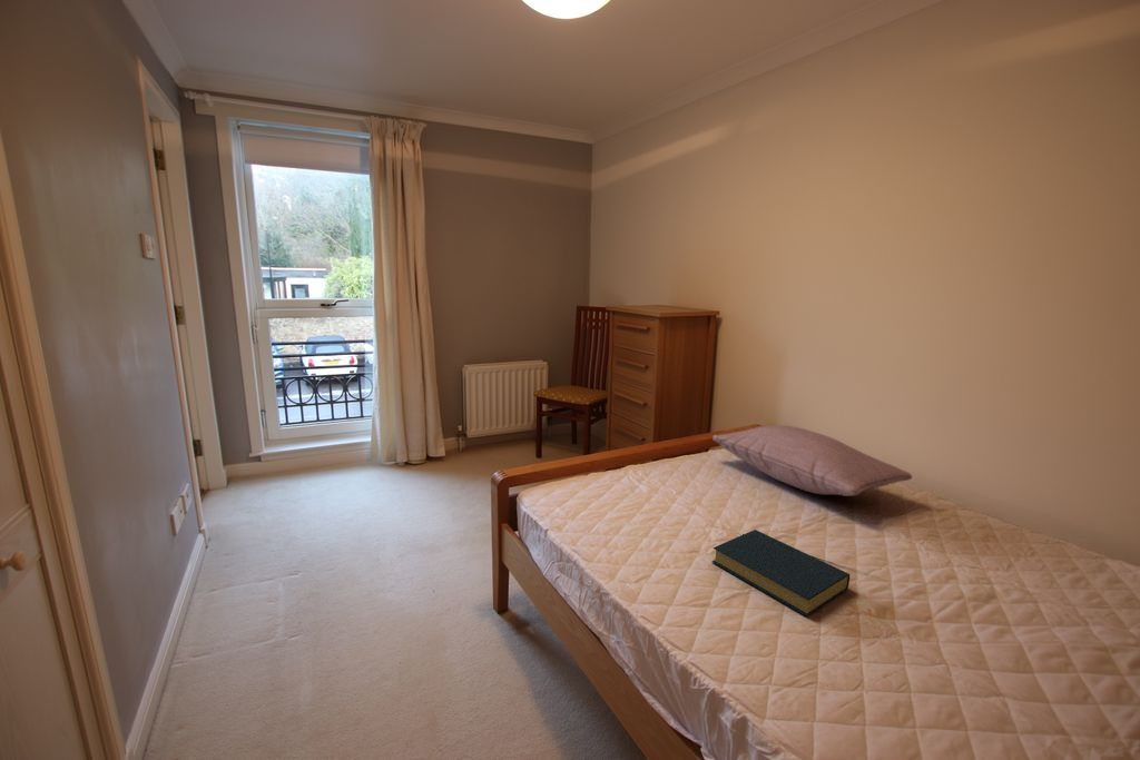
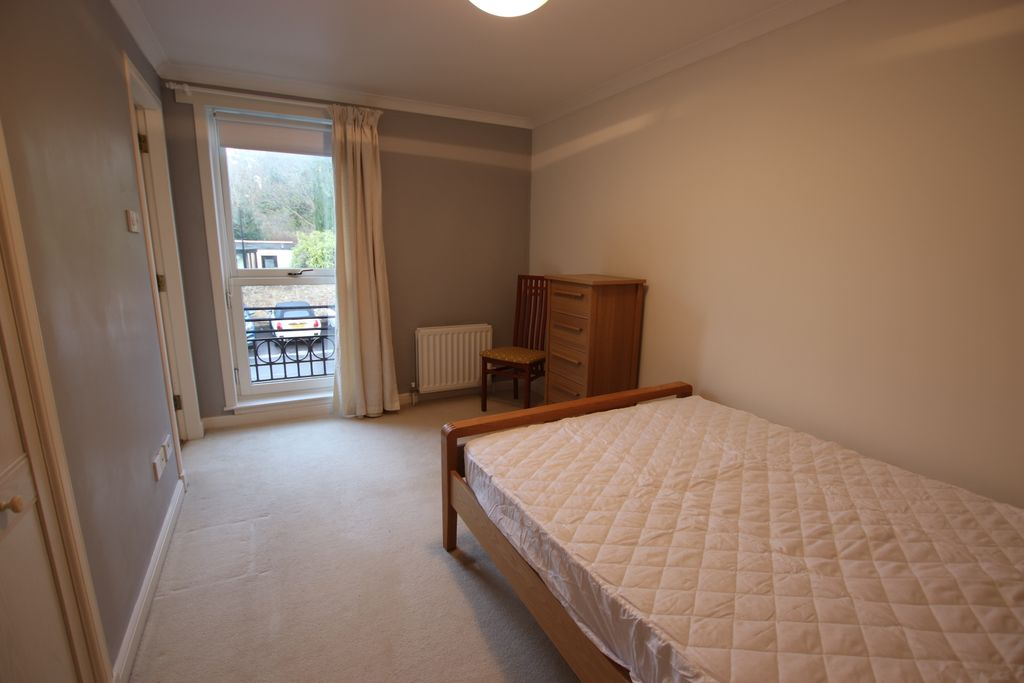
- pillow [711,424,913,497]
- hardback book [710,529,851,618]
